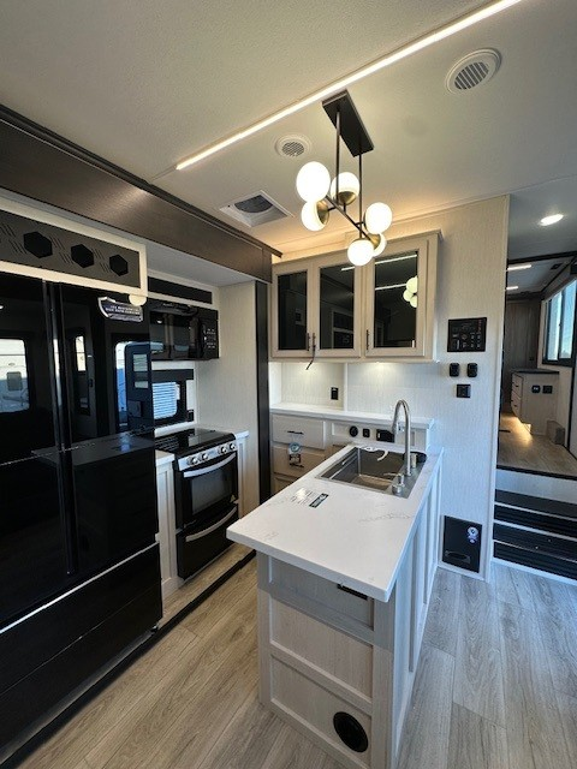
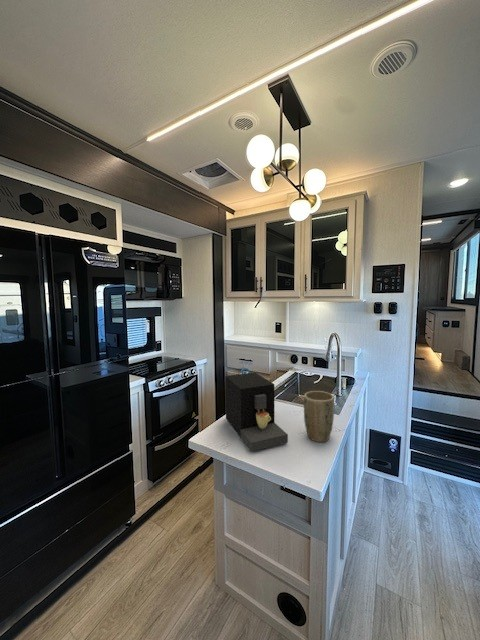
+ plant pot [303,390,335,443]
+ coffee maker [224,372,289,452]
